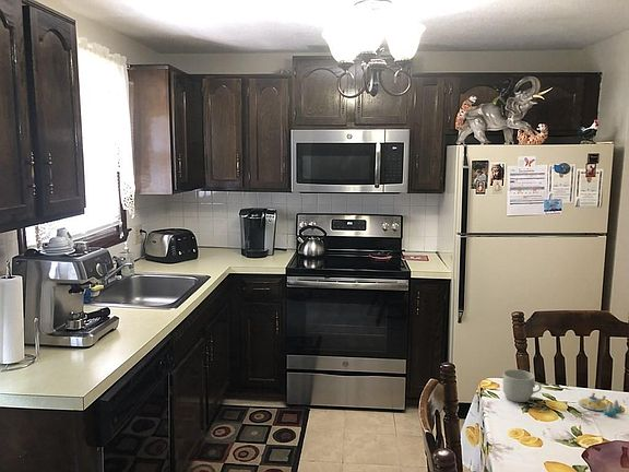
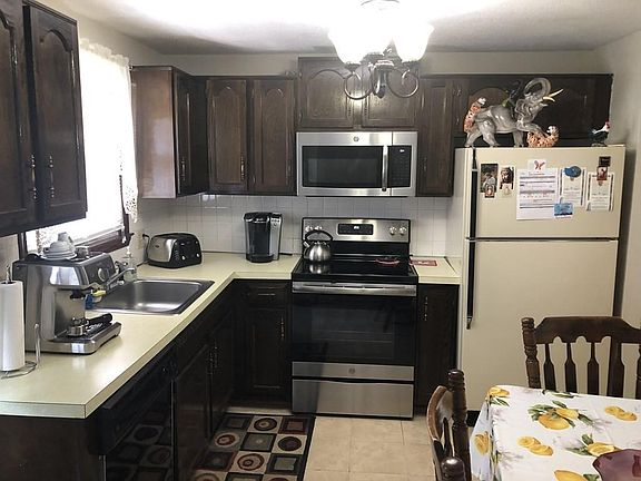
- mug [502,368,543,403]
- salt and pepper shaker set [578,392,624,417]
